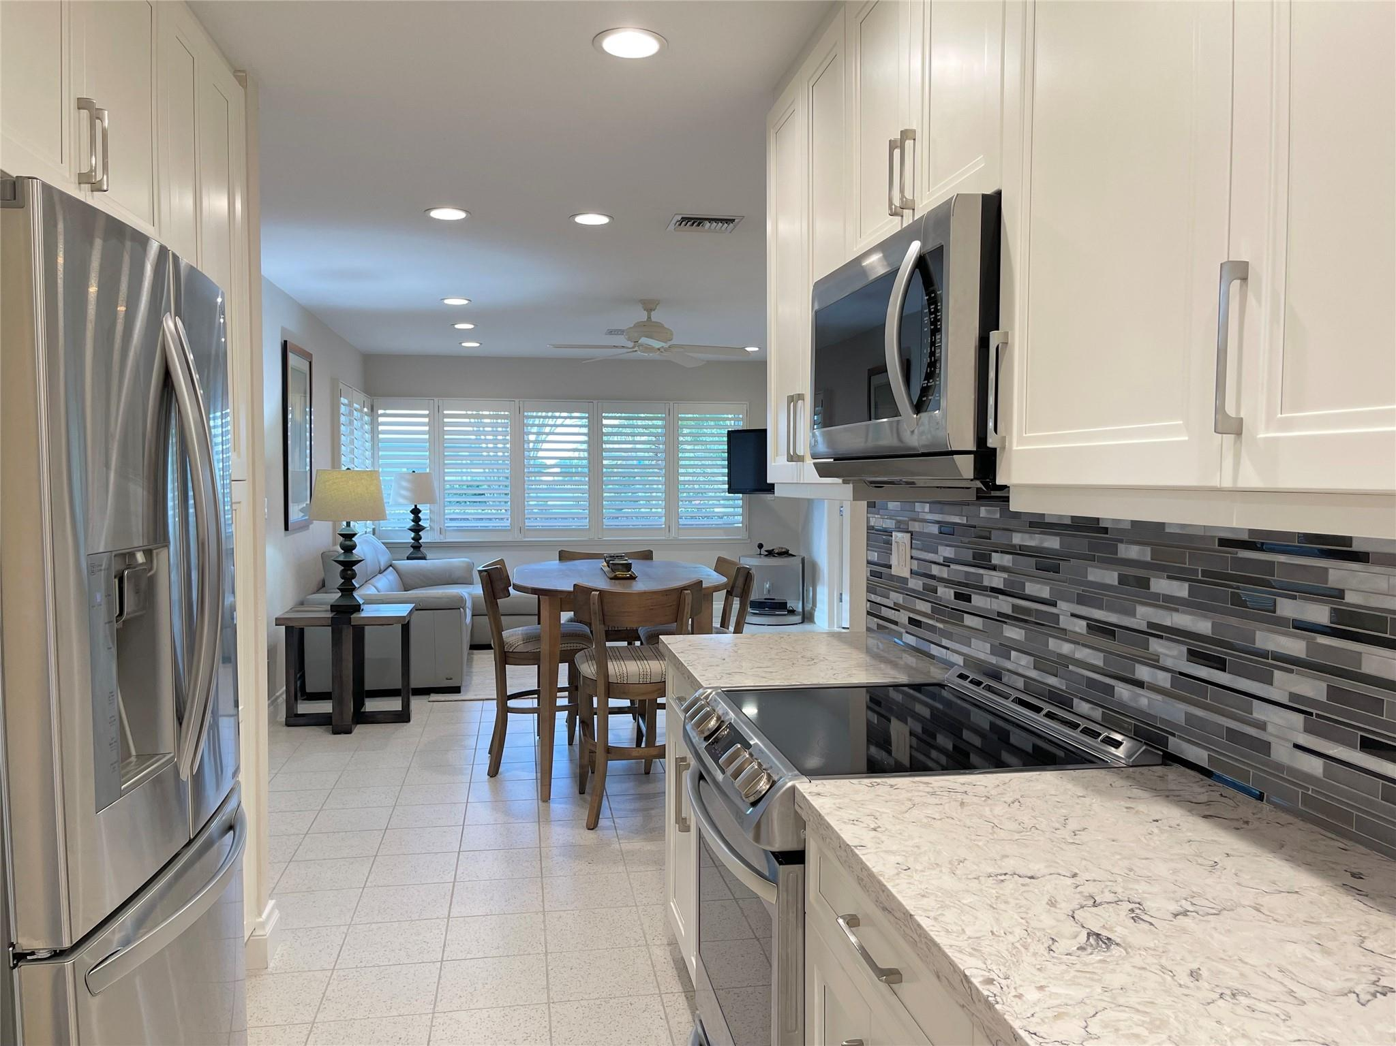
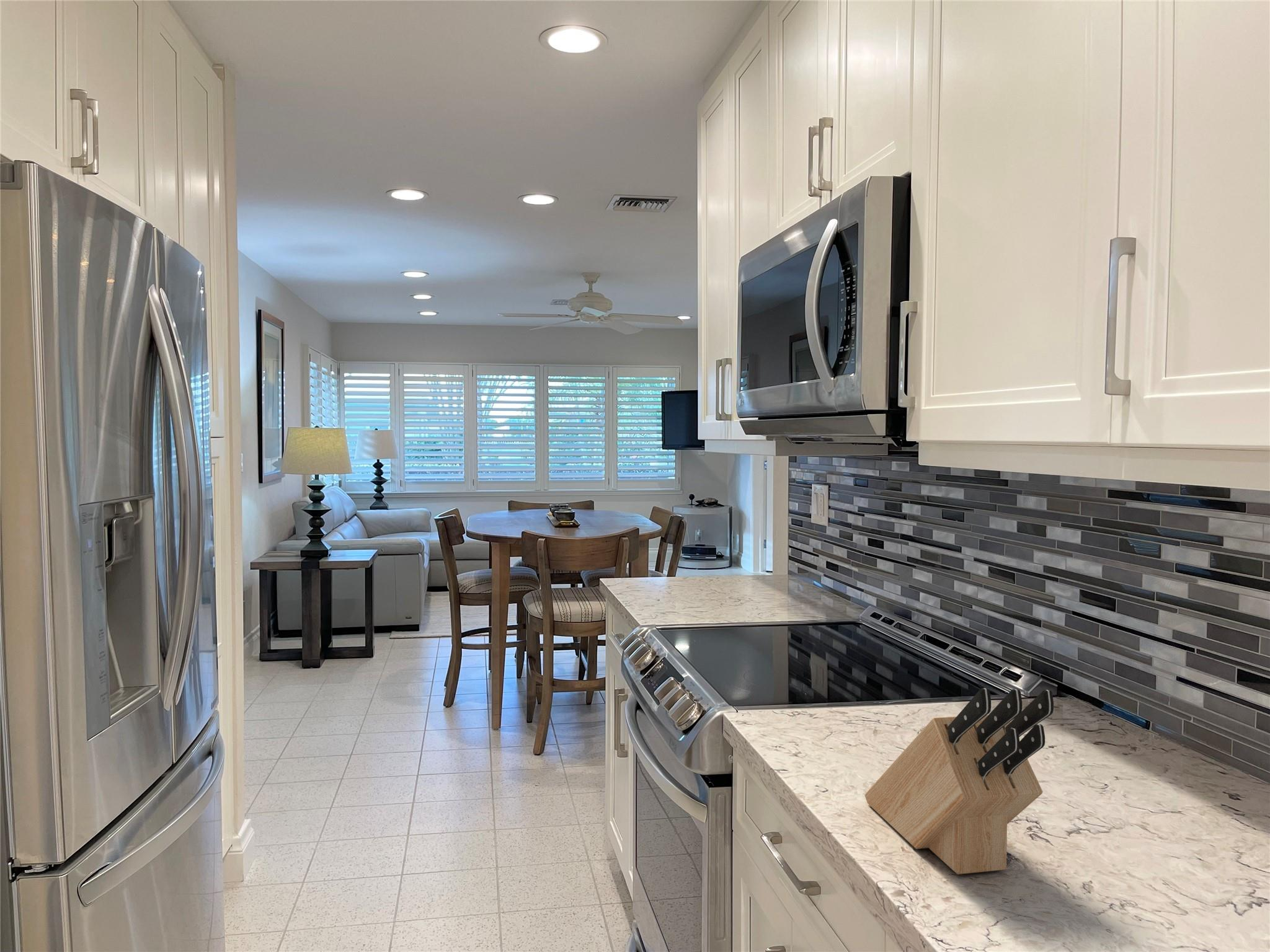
+ knife block [864,687,1054,875]
